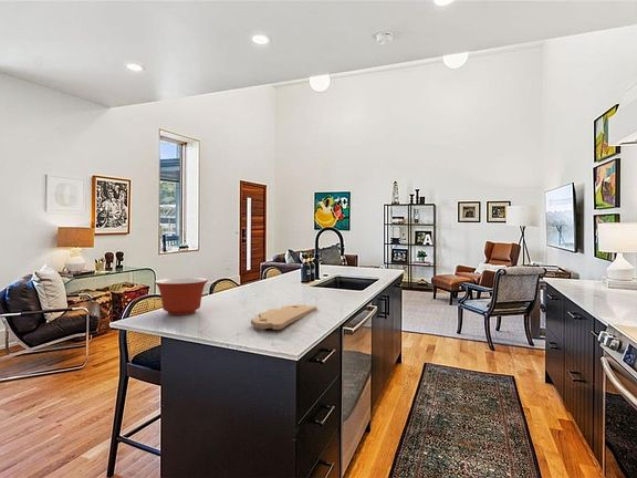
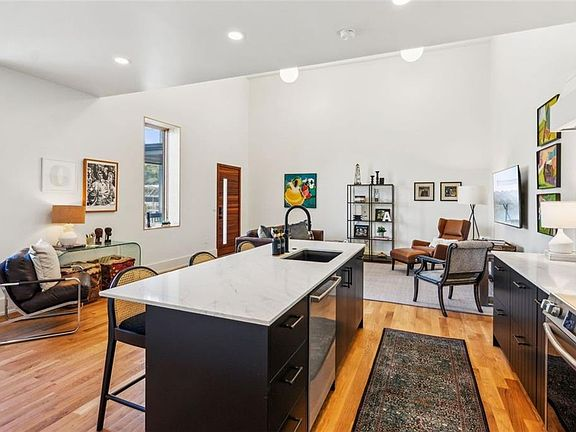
- cutting board [250,304,317,331]
- mixing bowl [154,277,209,316]
